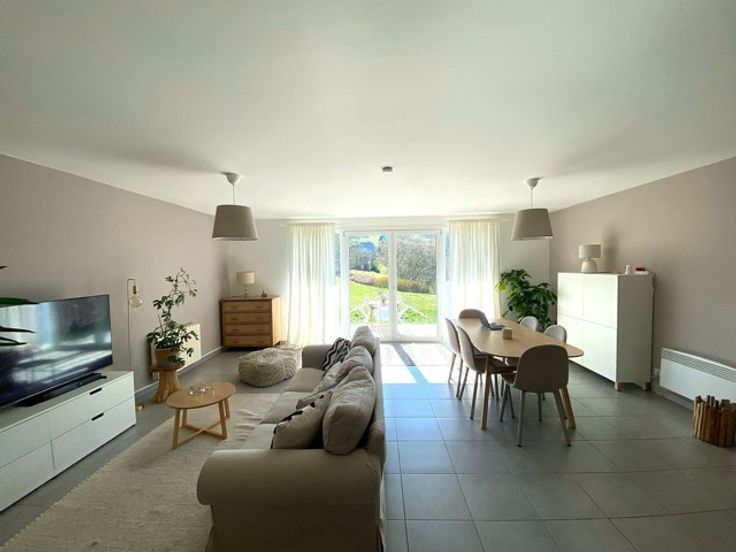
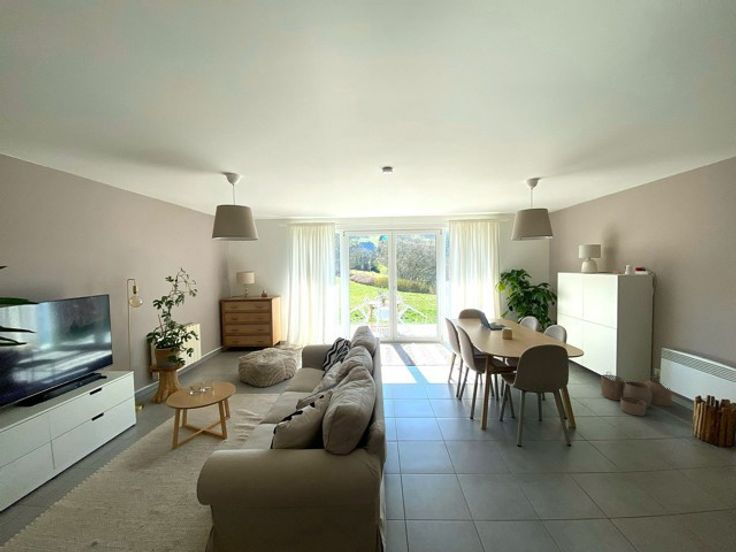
+ woven basket [600,371,673,417]
